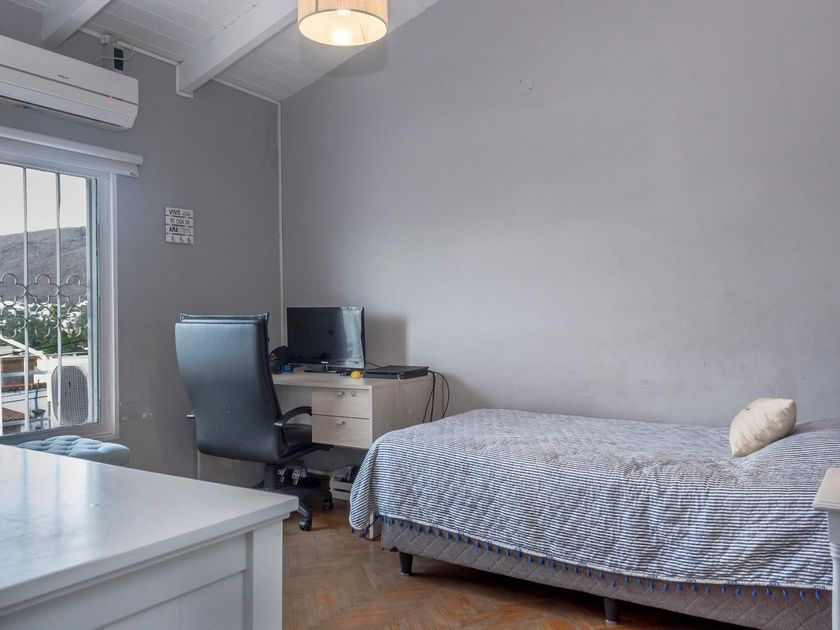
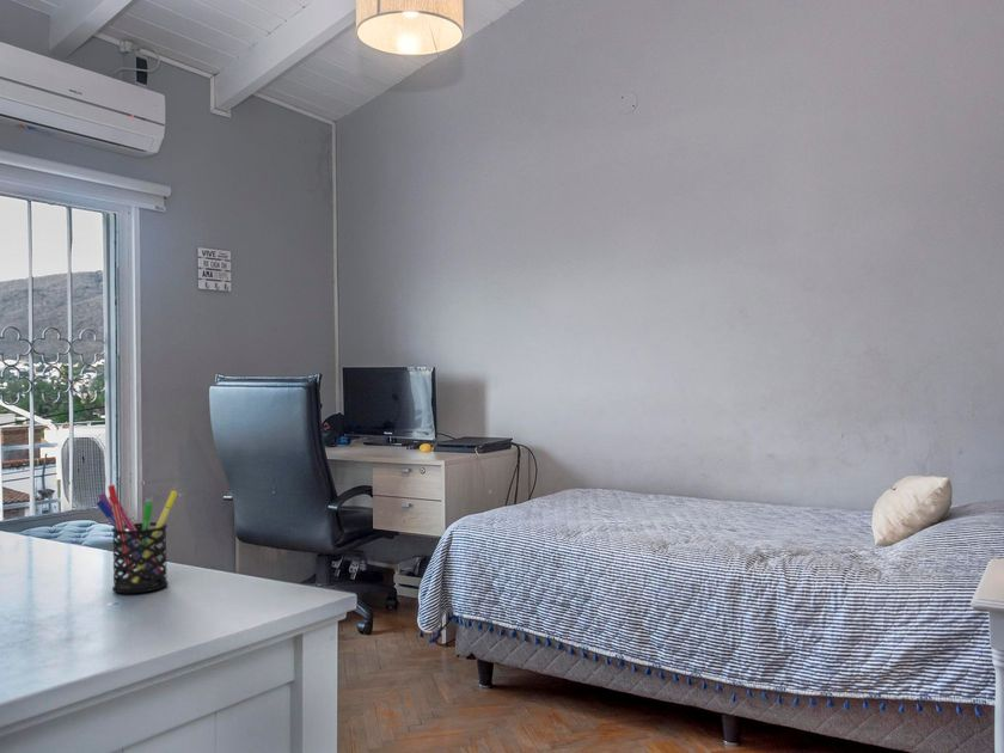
+ pen holder [94,484,179,594]
